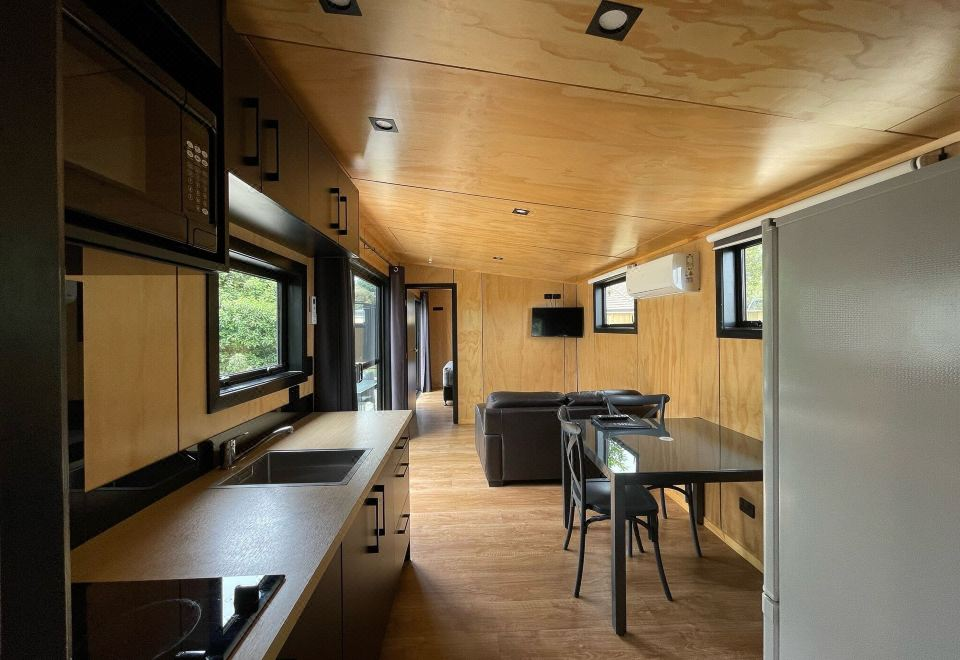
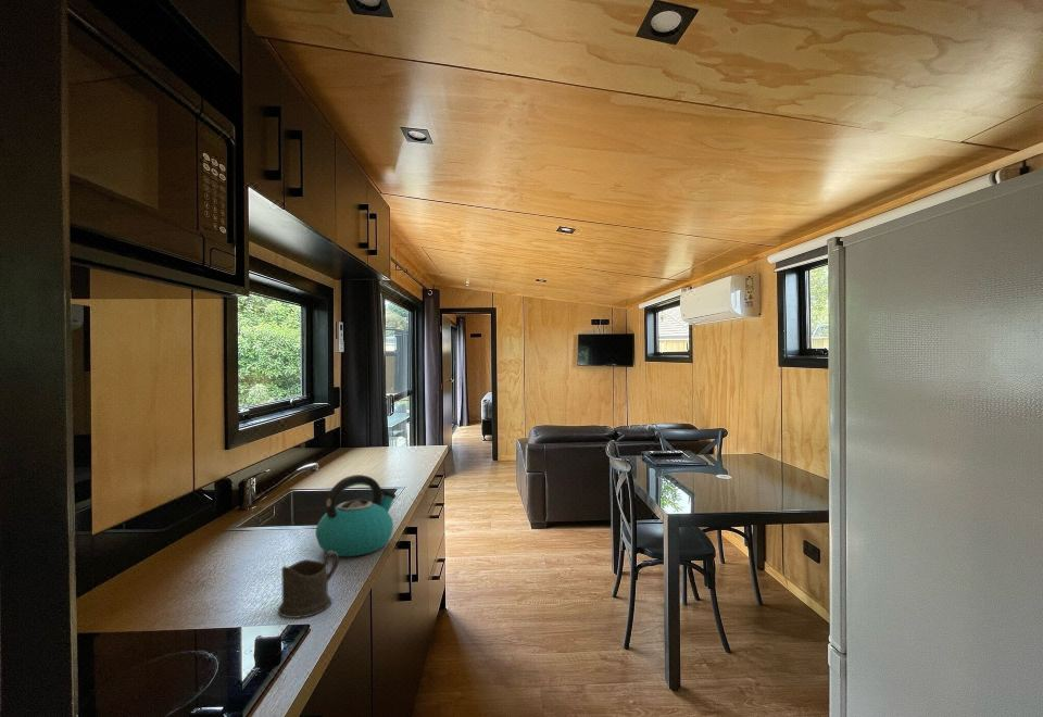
+ cup [277,551,340,619]
+ kettle [315,474,397,557]
